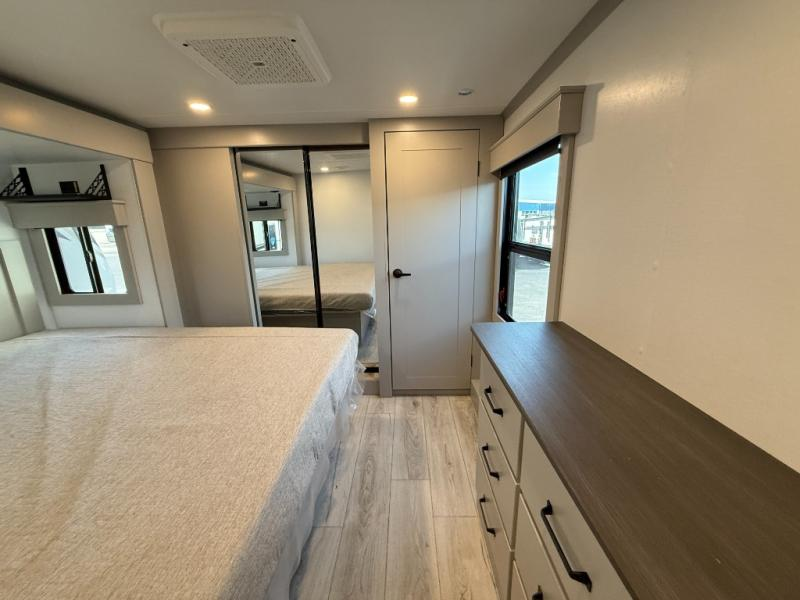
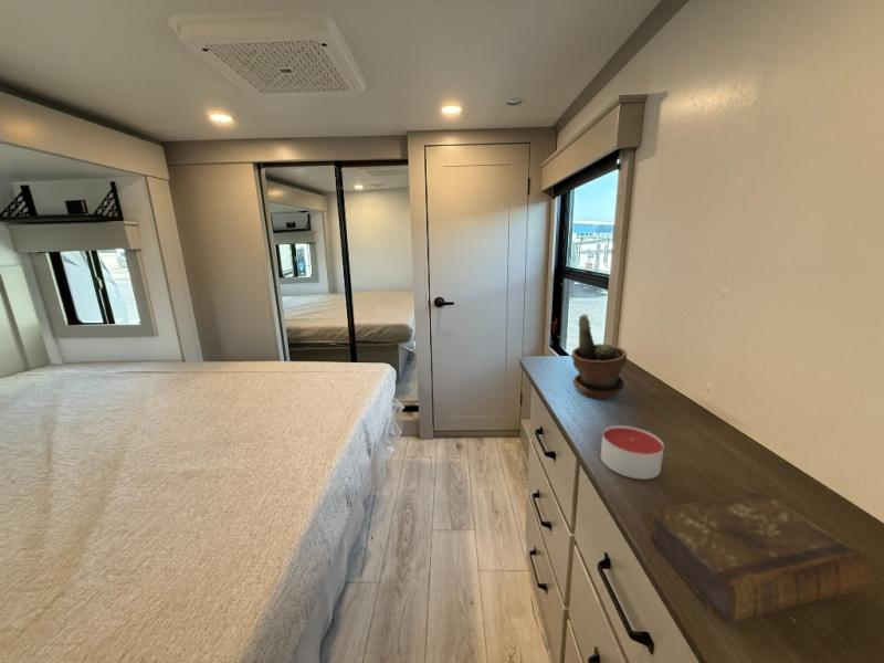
+ candle [600,424,665,481]
+ potted plant [570,313,628,400]
+ book [649,492,871,624]
